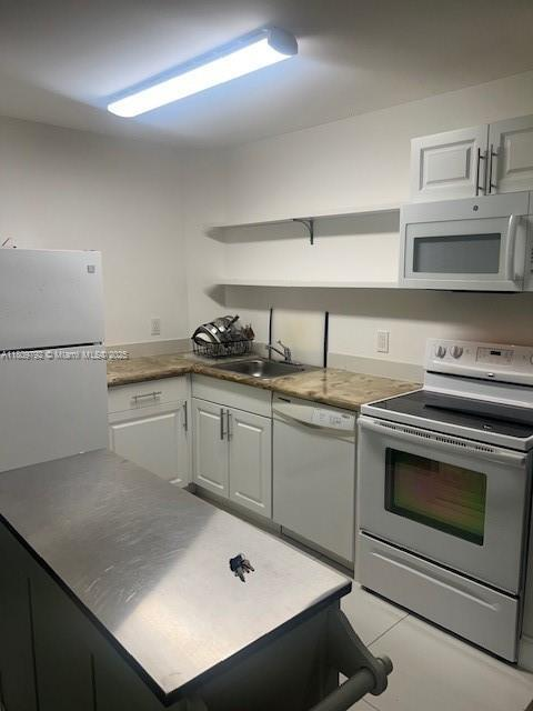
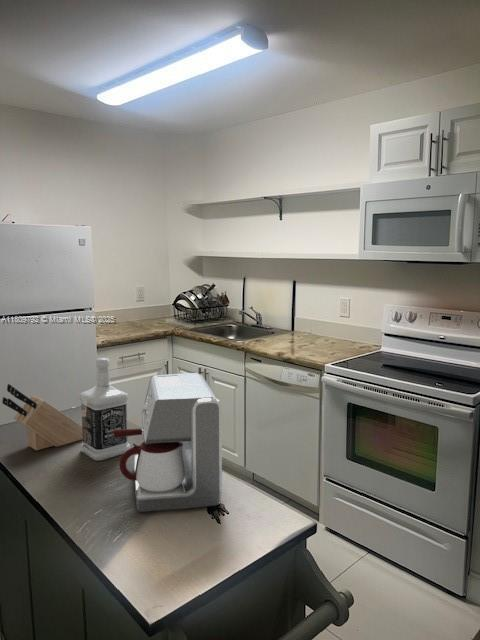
+ coffee maker [113,372,223,513]
+ bottle [79,357,131,461]
+ knife block [1,383,83,452]
